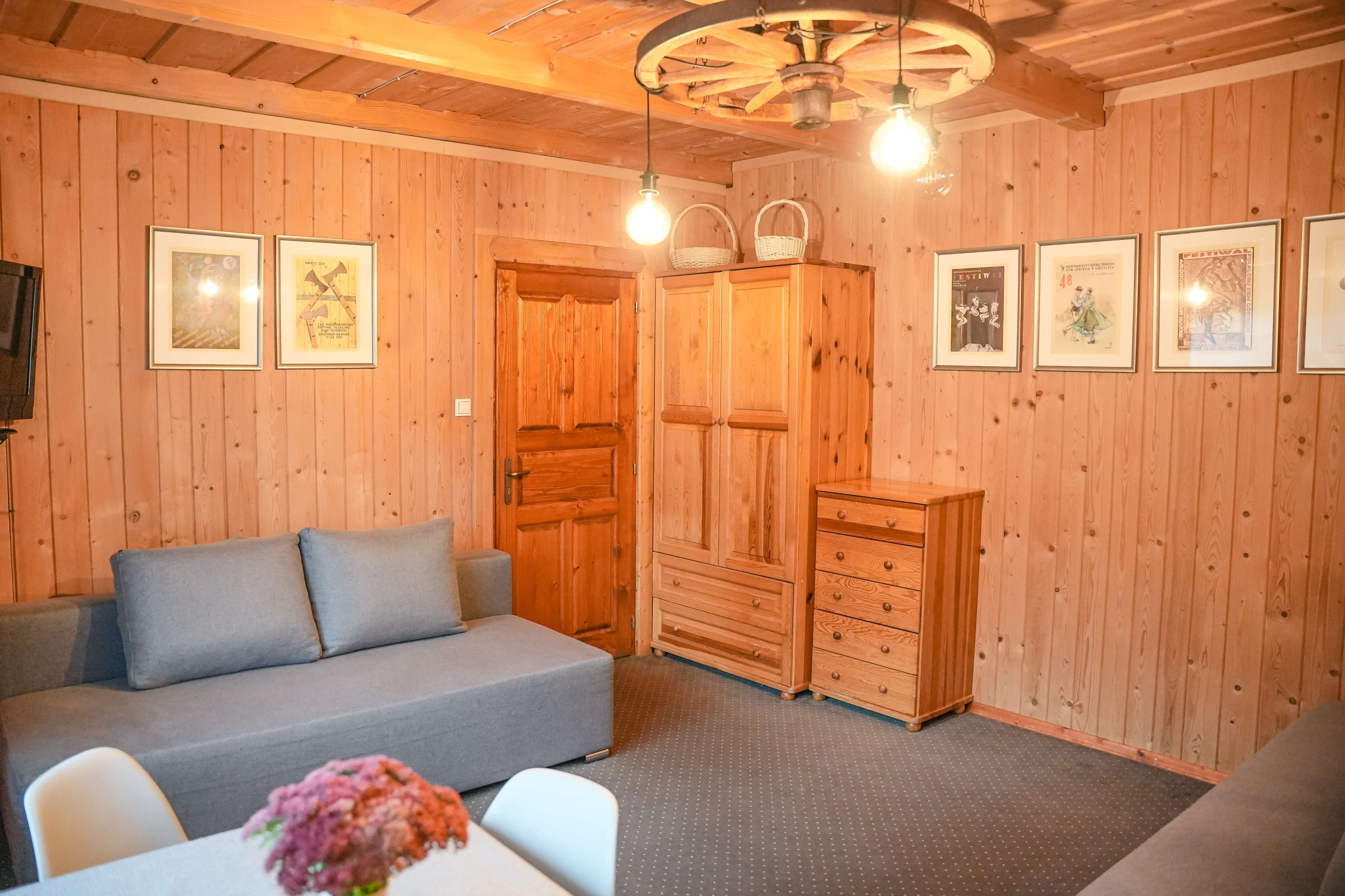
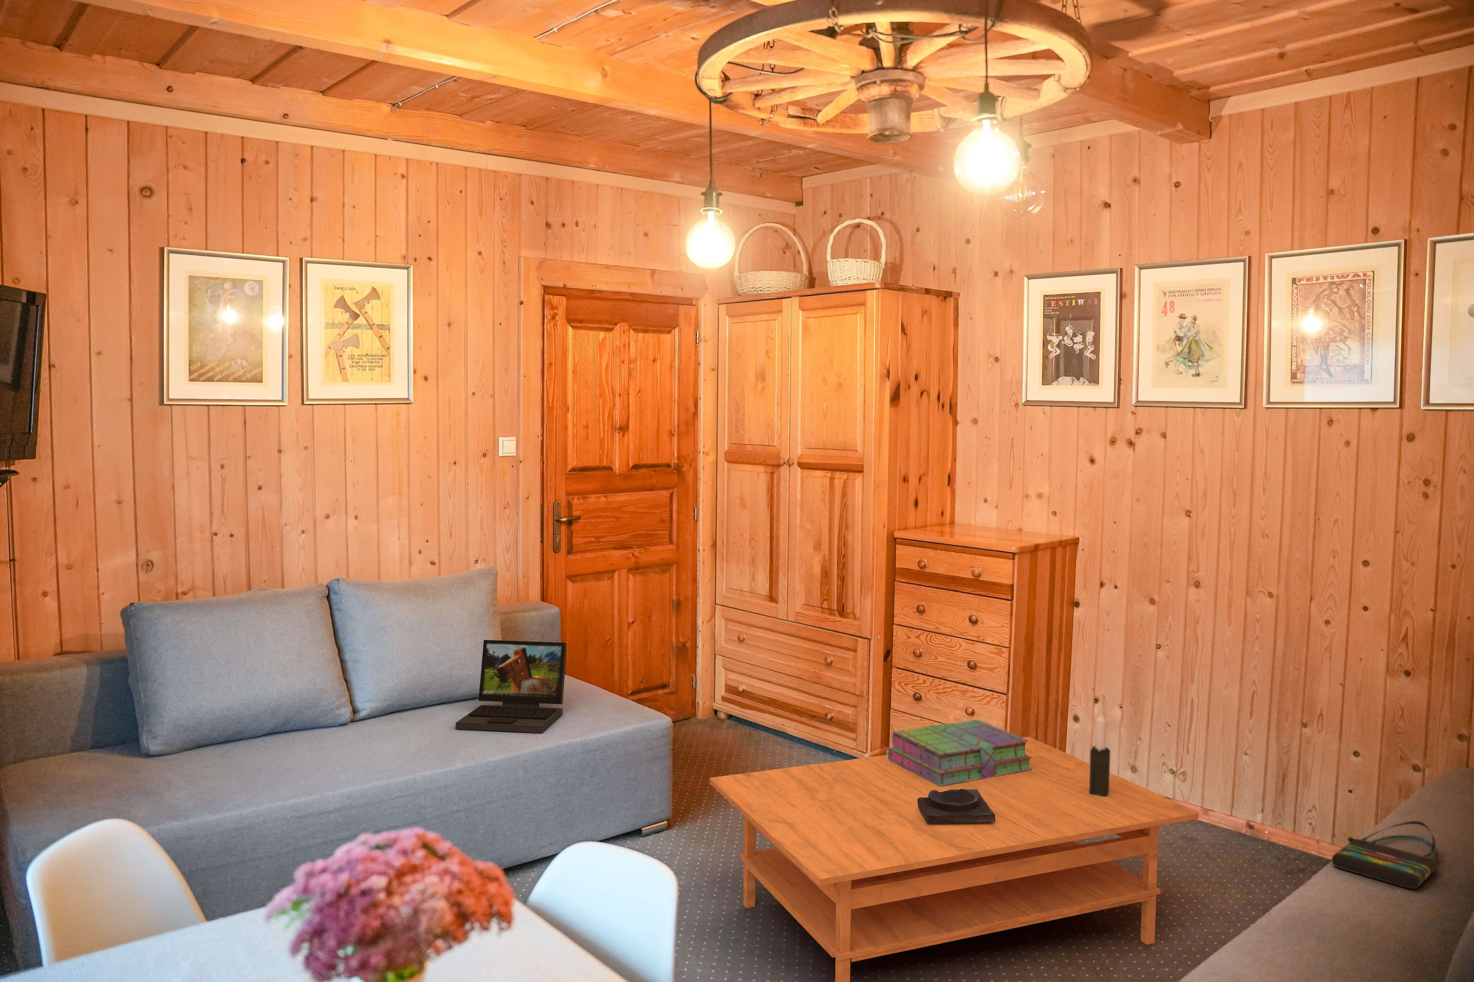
+ tote bag [1332,821,1444,889]
+ coffee table [709,736,1199,982]
+ stack of books [887,719,1032,786]
+ decorative bowl [917,788,995,823]
+ laptop [455,640,568,733]
+ candle [1089,708,1111,797]
